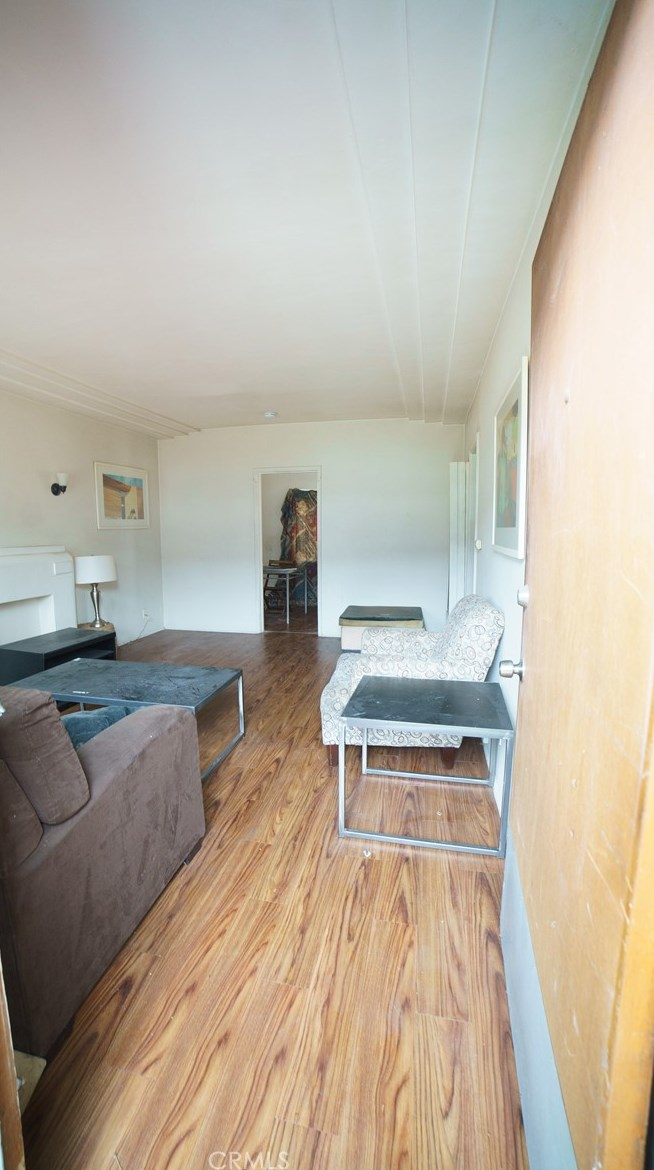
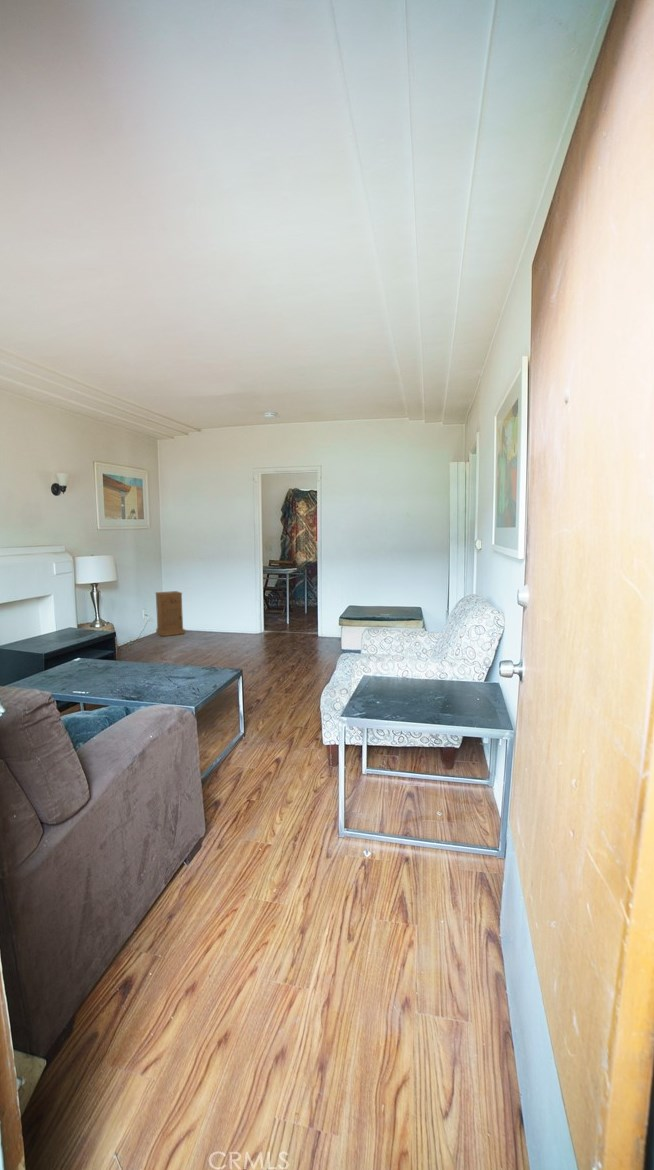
+ nightstand [154,590,186,637]
